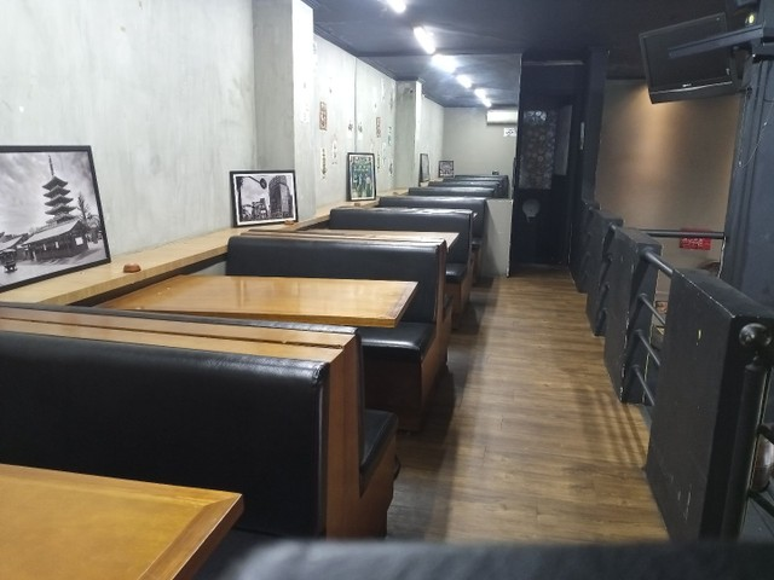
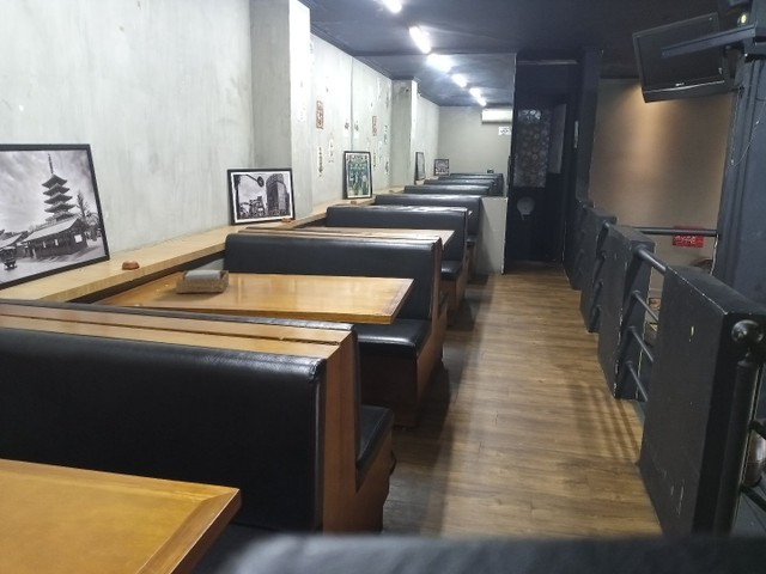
+ napkin holder [175,269,230,294]
